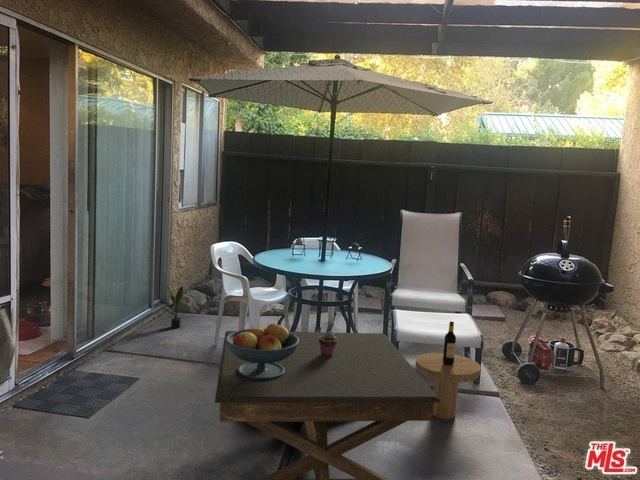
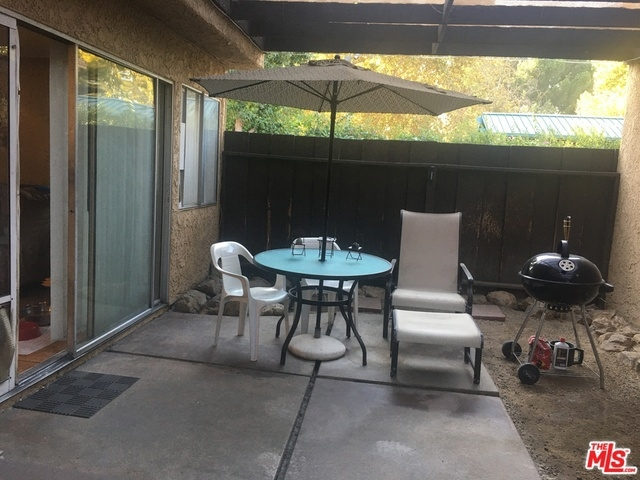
- potted succulent [319,330,337,357]
- potted plant [159,284,187,329]
- fruit bowl [226,321,299,380]
- side table [415,321,482,420]
- coffee table [214,330,440,480]
